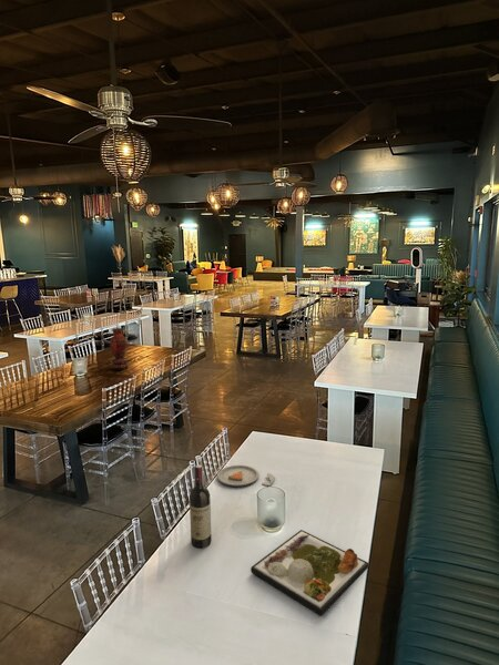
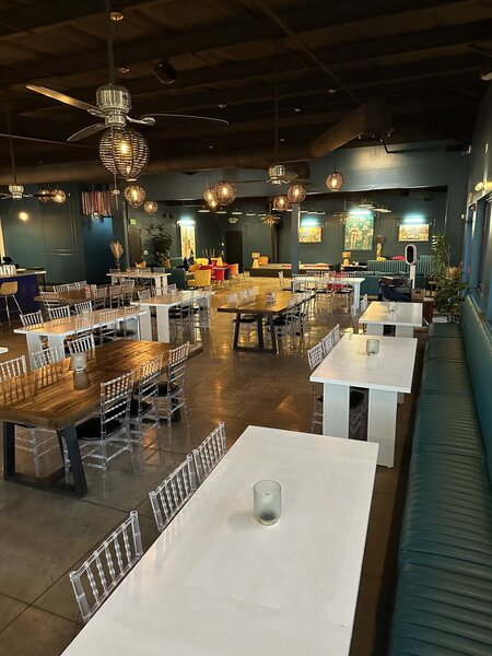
- dinner plate [216,464,276,488]
- vase [109,327,129,372]
- dinner plate [249,529,369,616]
- wine bottle [189,464,213,550]
